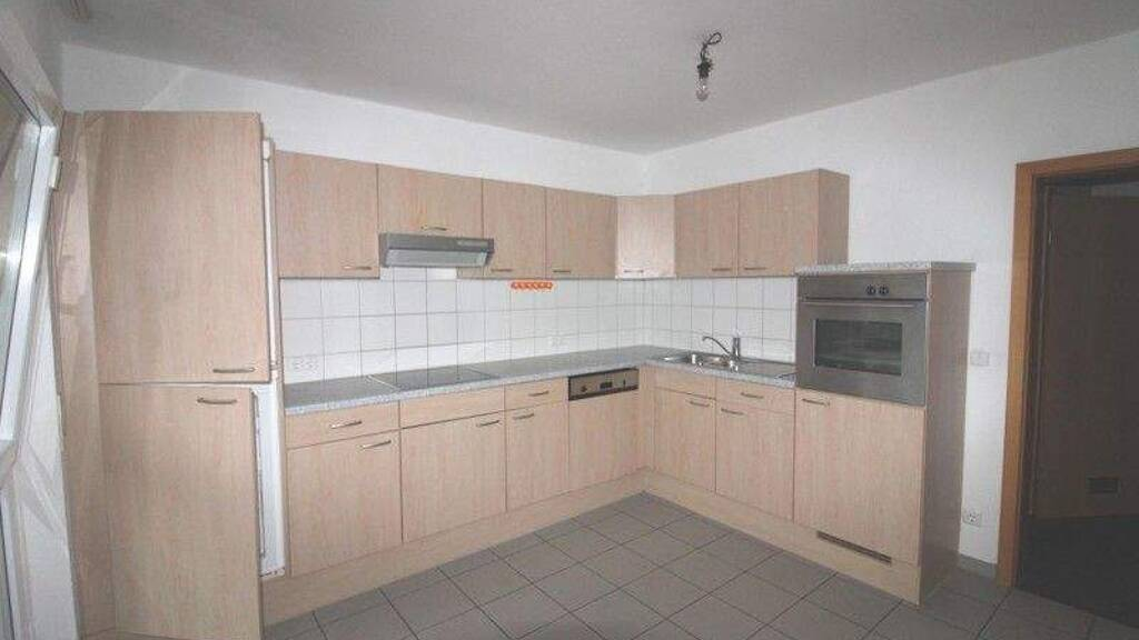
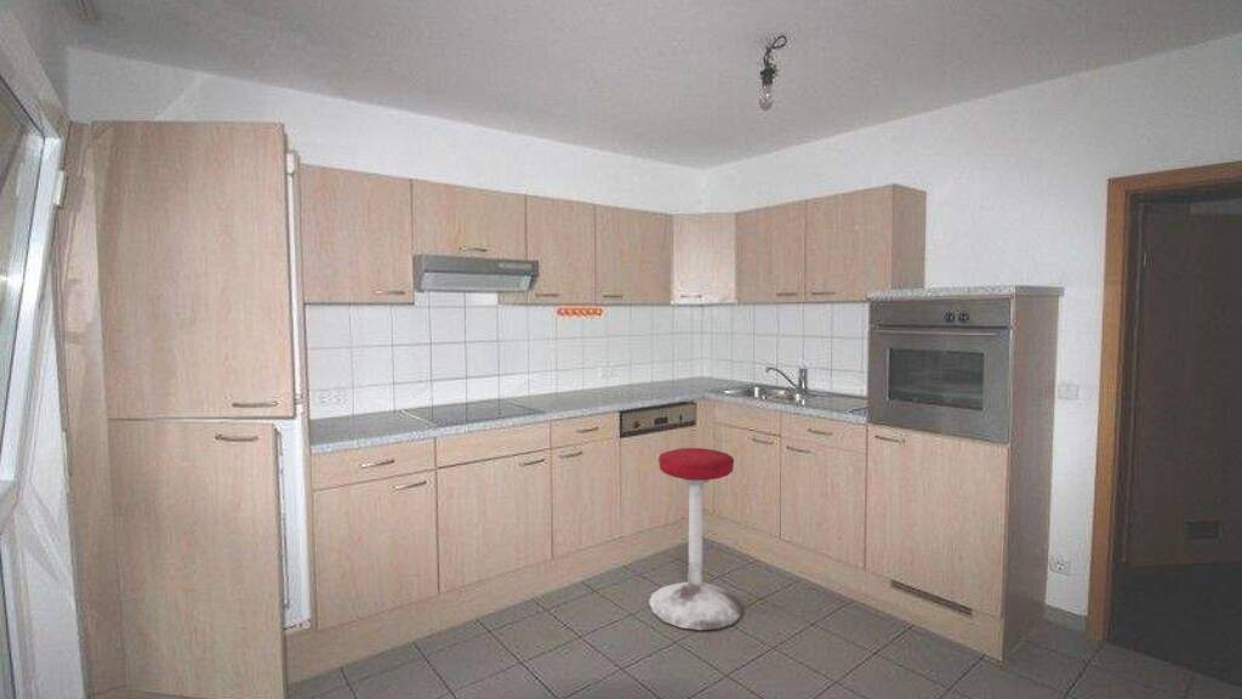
+ stool [648,447,744,631]
